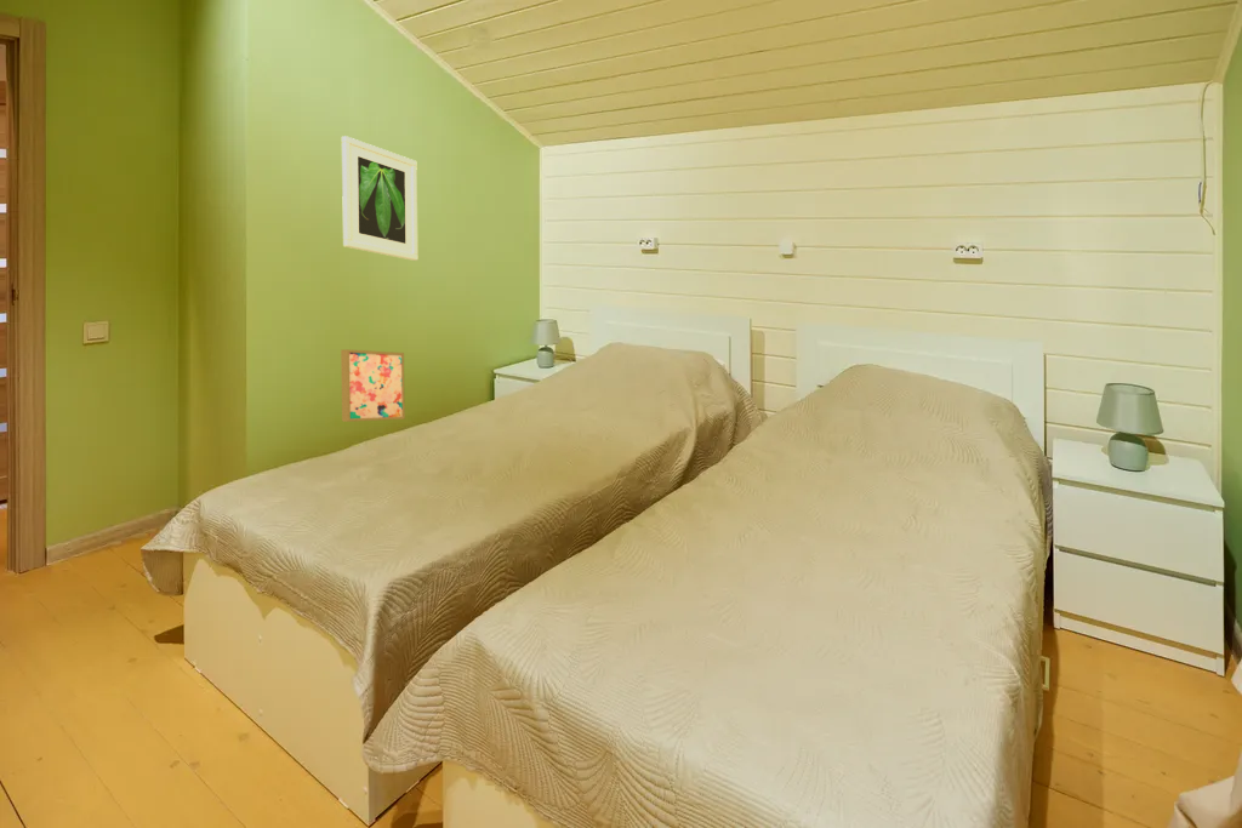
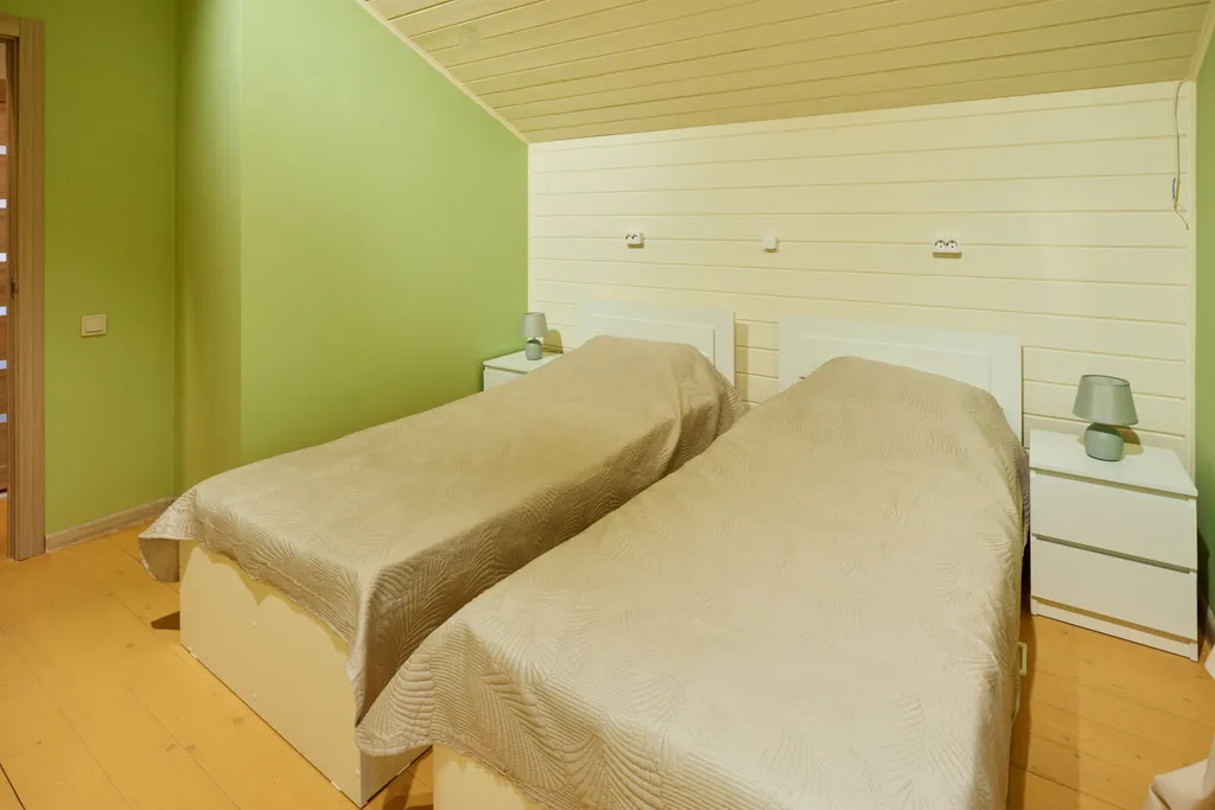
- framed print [341,135,418,262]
- wall art [340,348,406,423]
